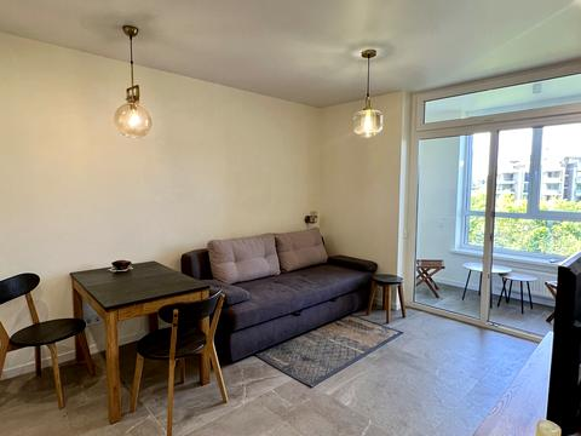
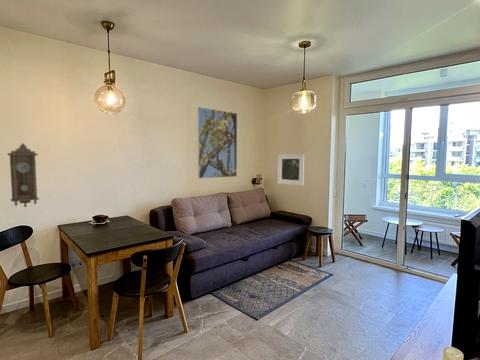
+ pendulum clock [6,142,40,208]
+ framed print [196,106,238,180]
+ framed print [277,153,305,187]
